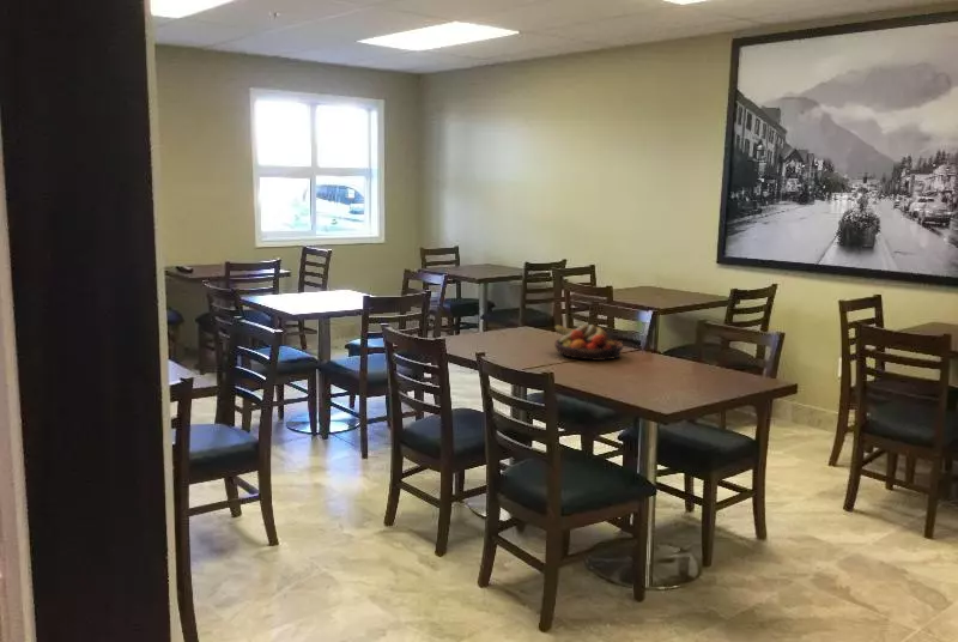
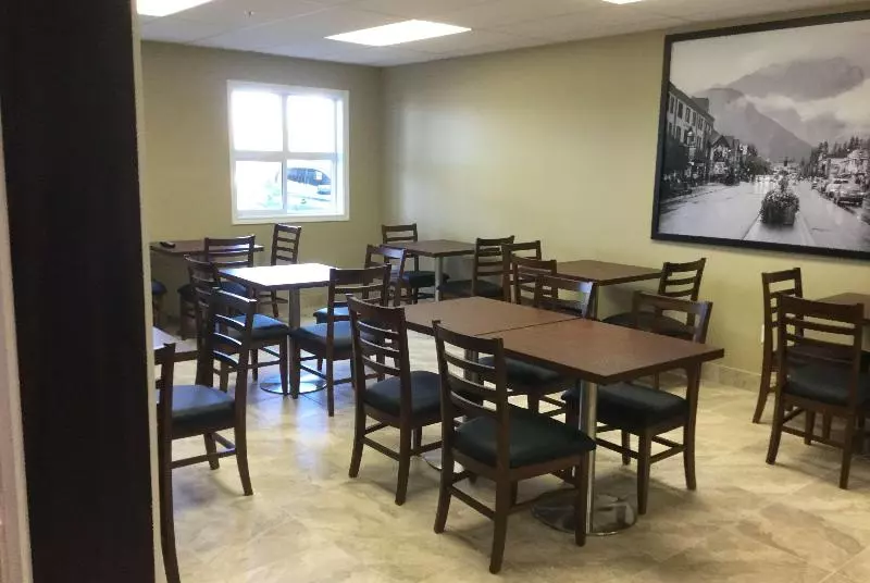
- fruit bowl [553,323,625,362]
